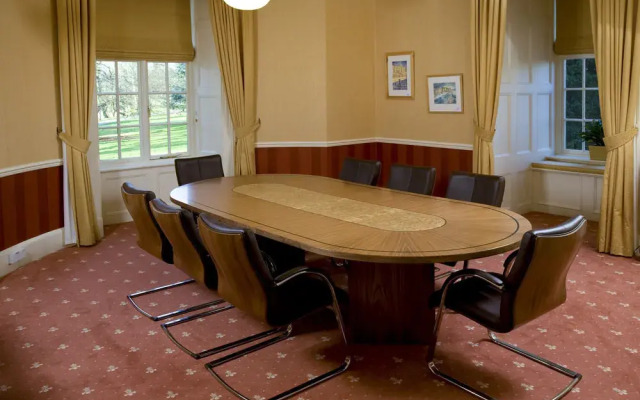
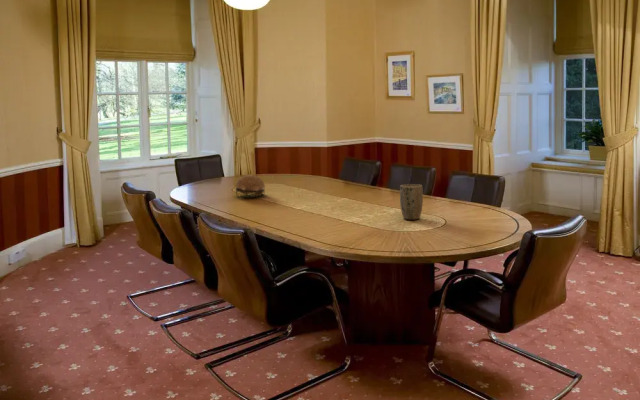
+ decorative bowl [234,174,266,198]
+ plant pot [399,183,424,220]
